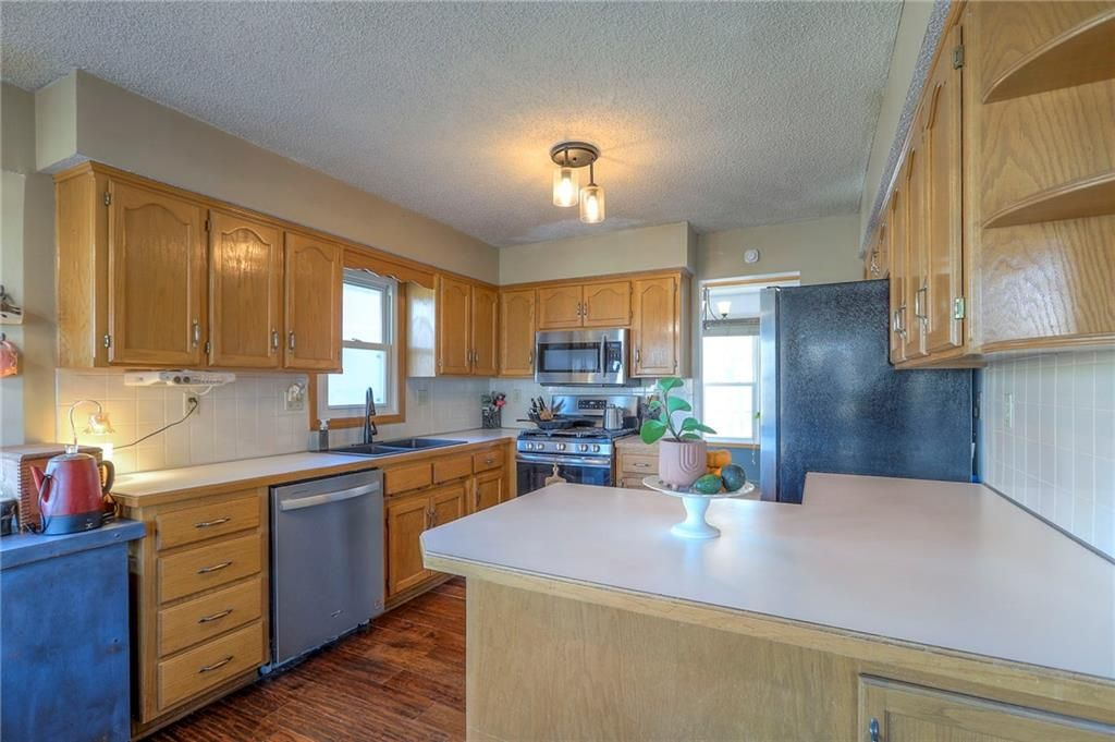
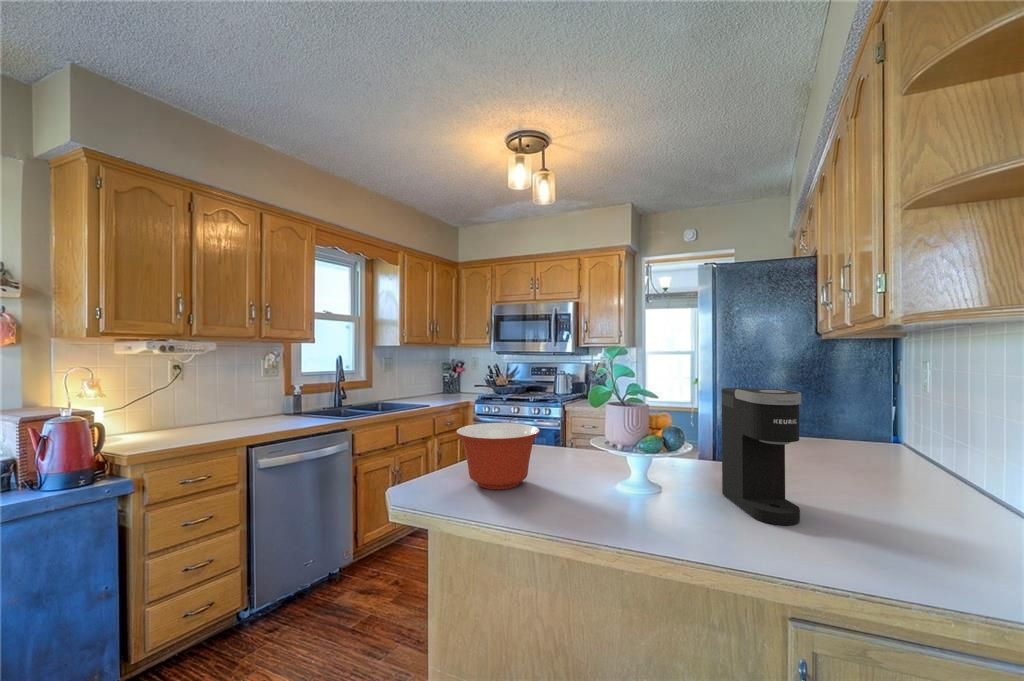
+ coffee maker [721,387,802,526]
+ mixing bowl [455,422,541,490]
